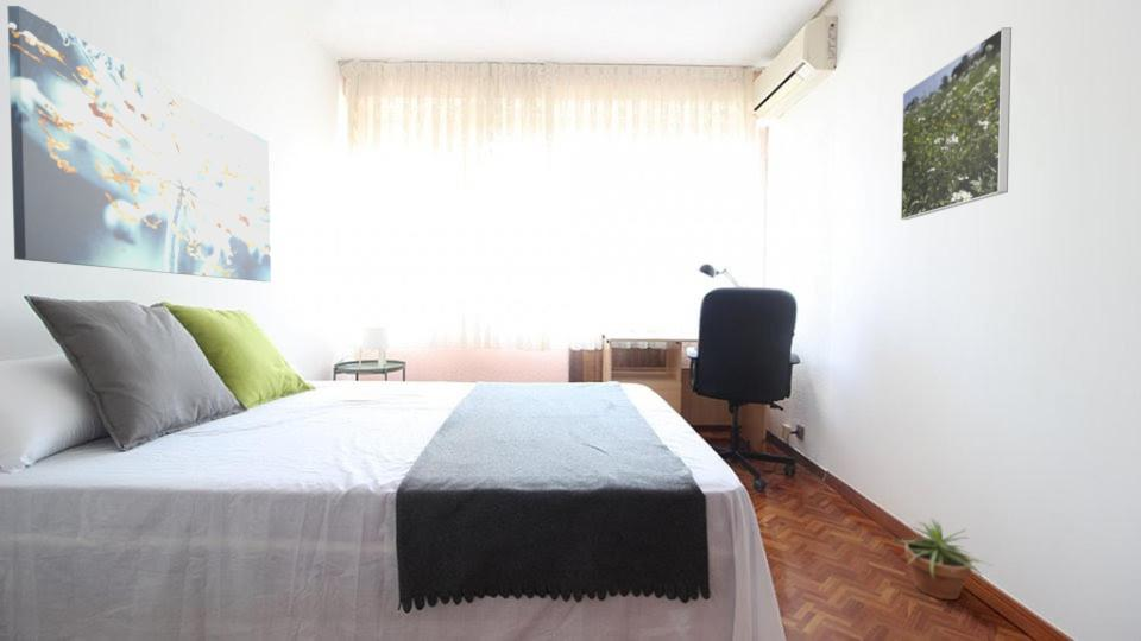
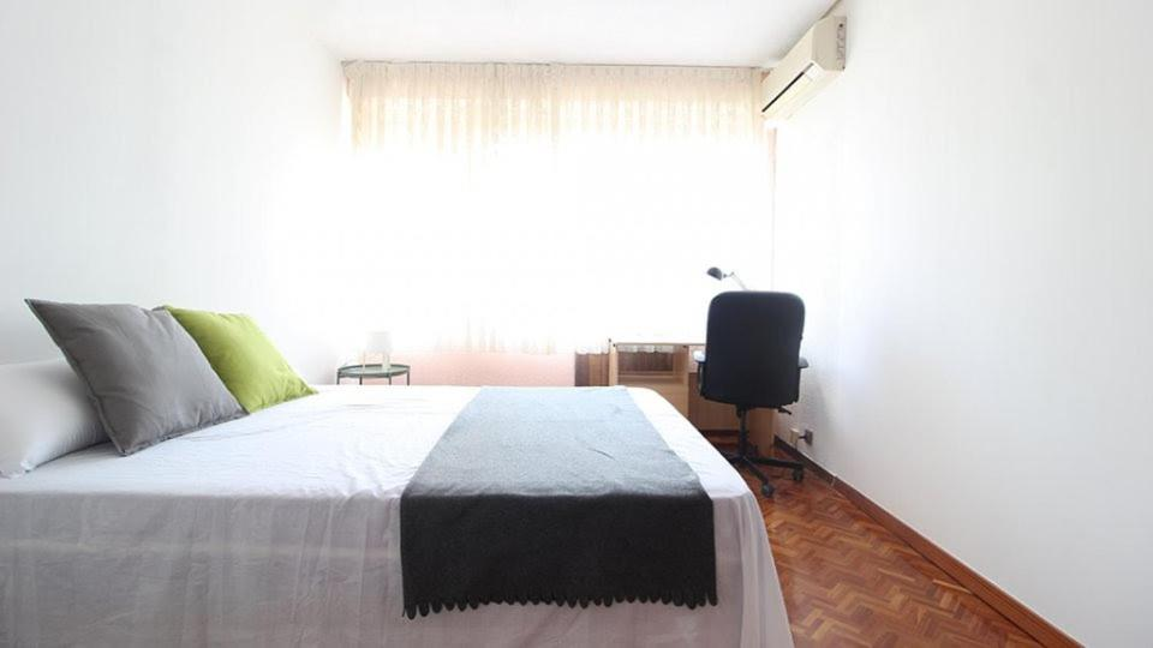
- wall art [6,5,272,283]
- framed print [900,26,1013,221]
- potted plant [890,518,995,601]
